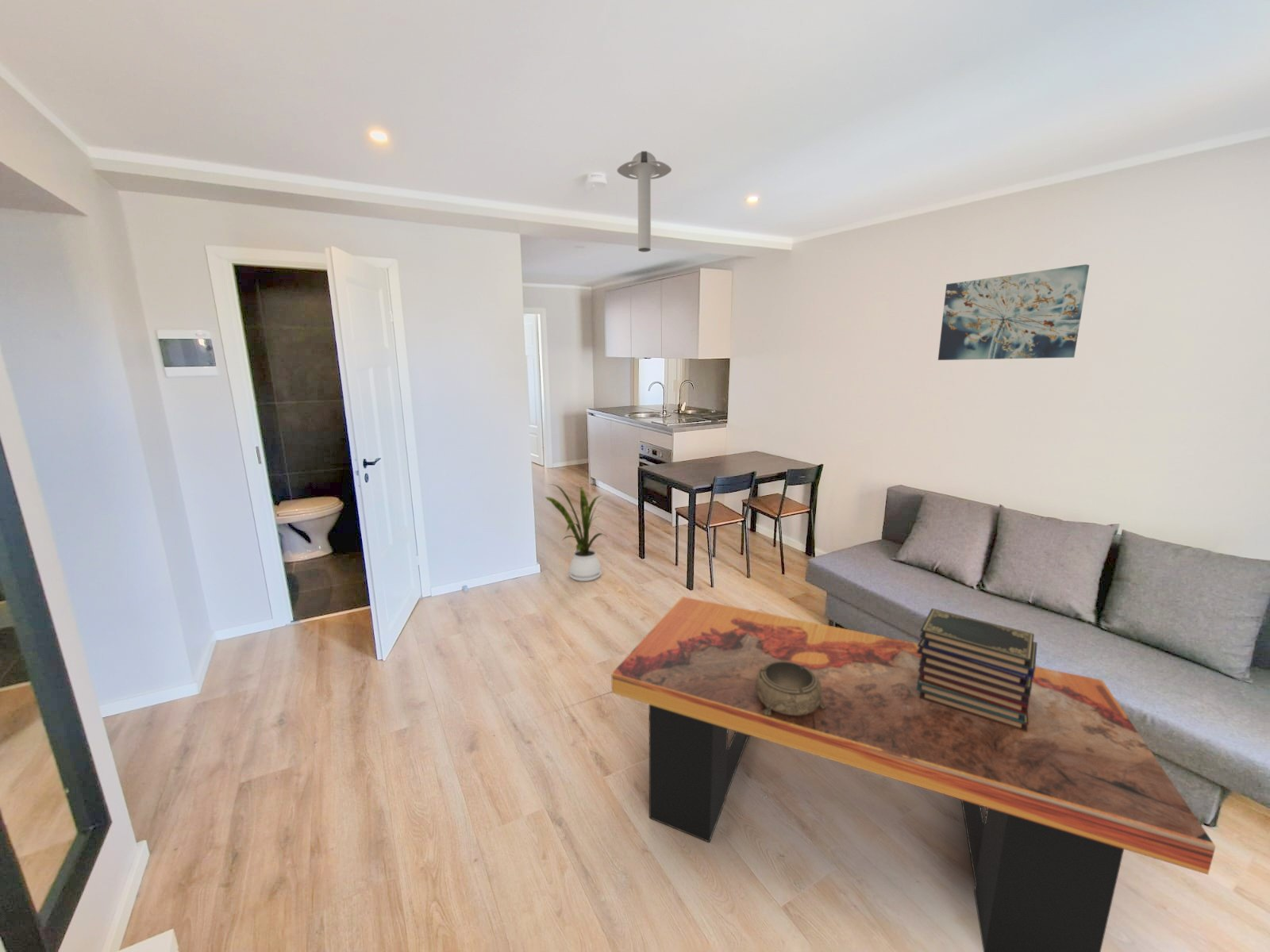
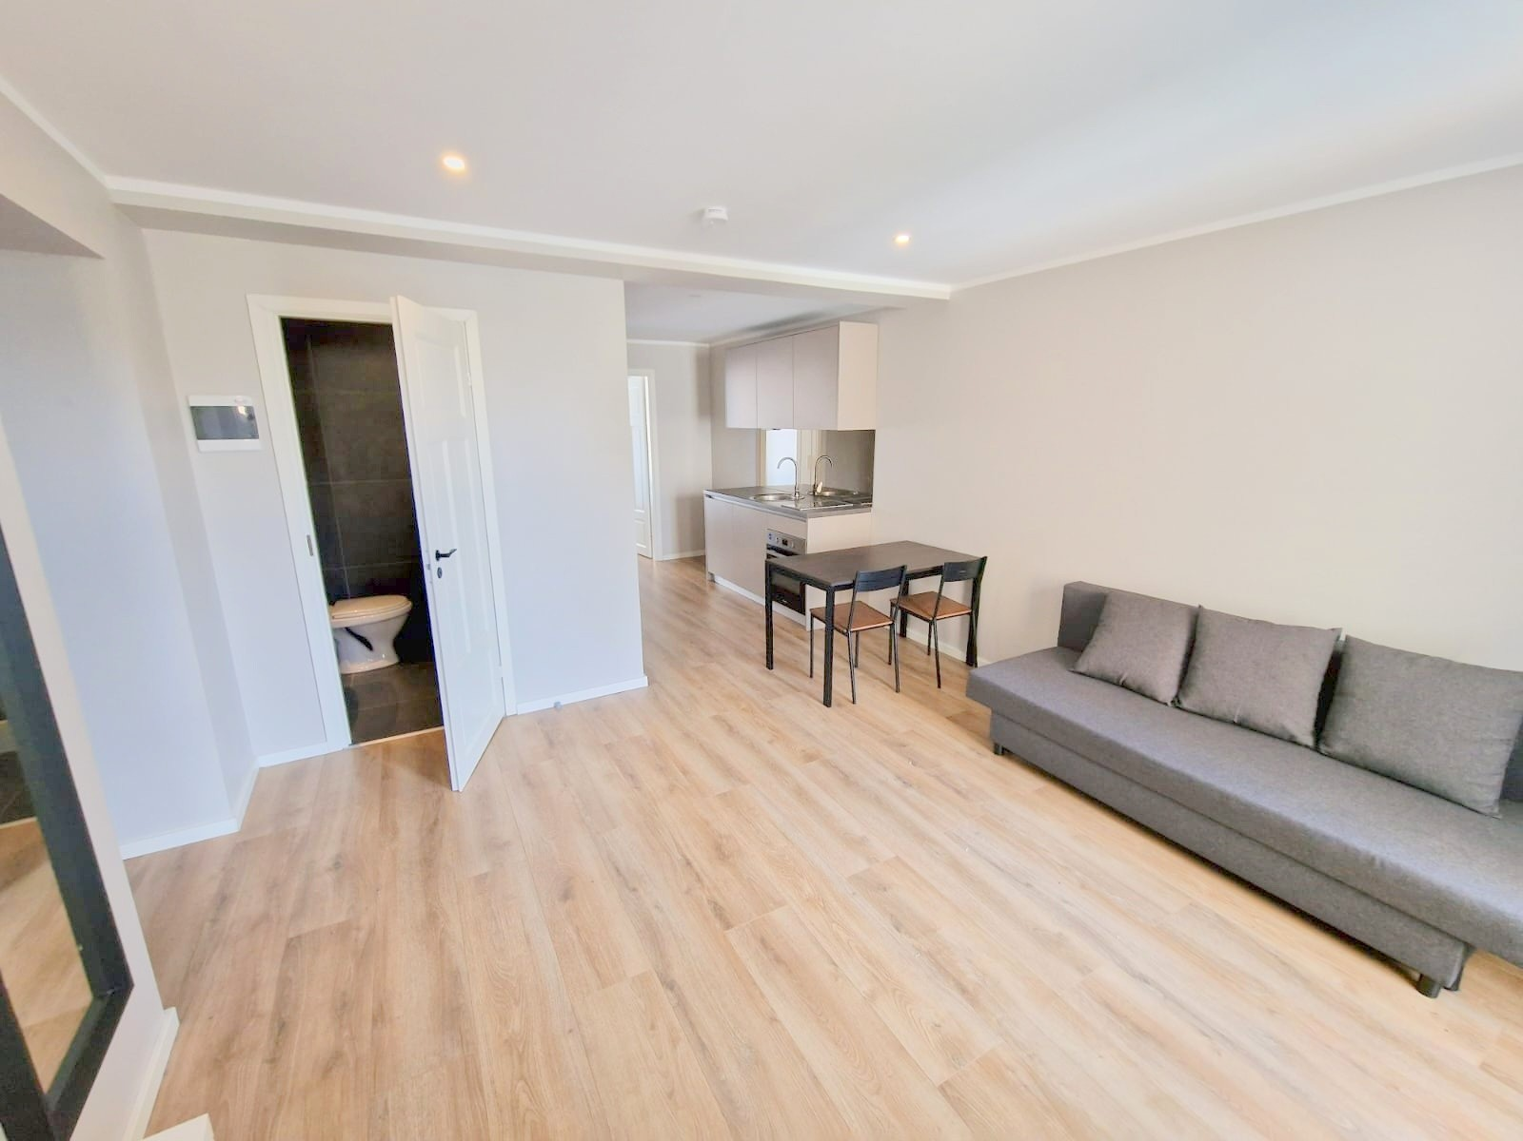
- book stack [916,608,1038,732]
- coffee table [610,596,1217,952]
- decorative bowl [756,661,826,716]
- wall art [937,263,1090,361]
- ceiling light [617,151,672,253]
- house plant [545,483,608,582]
